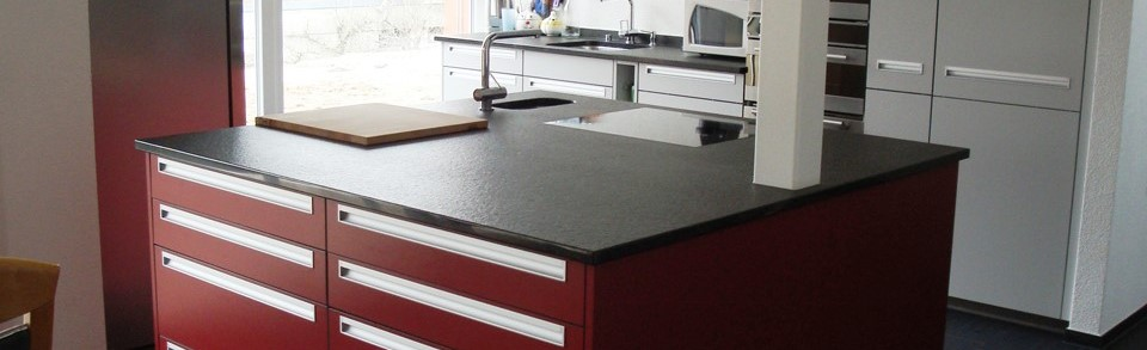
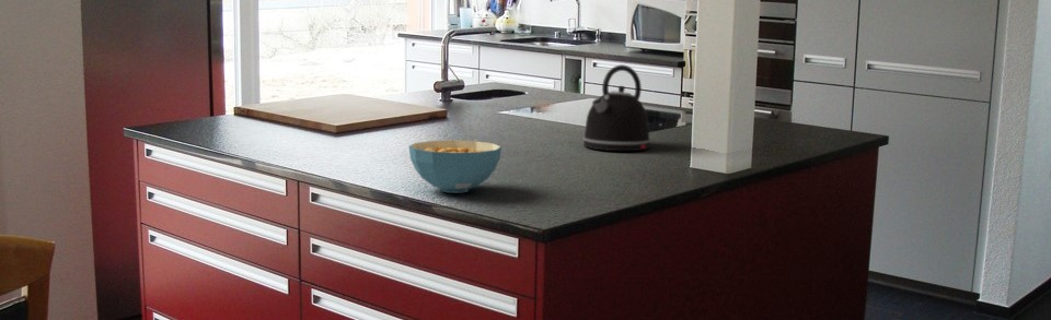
+ kettle [581,63,652,152]
+ cereal bowl [408,140,503,194]
